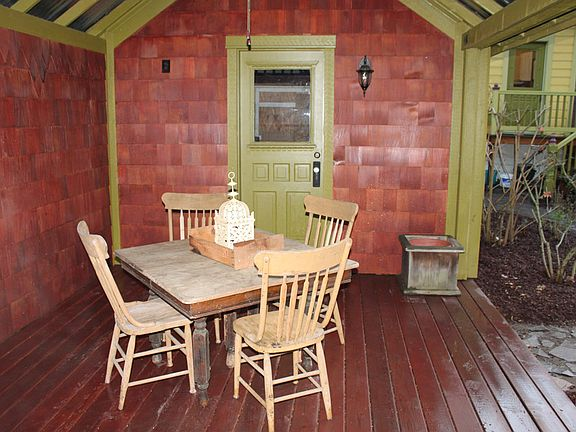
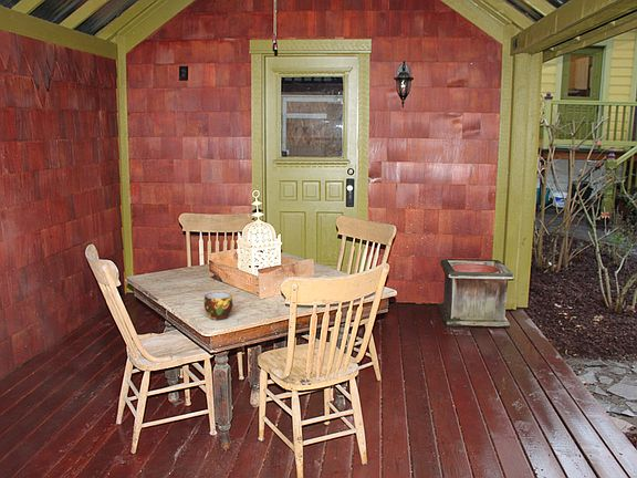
+ cup [203,291,233,321]
